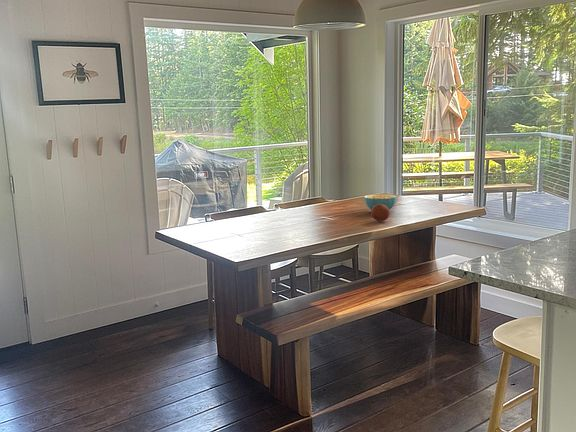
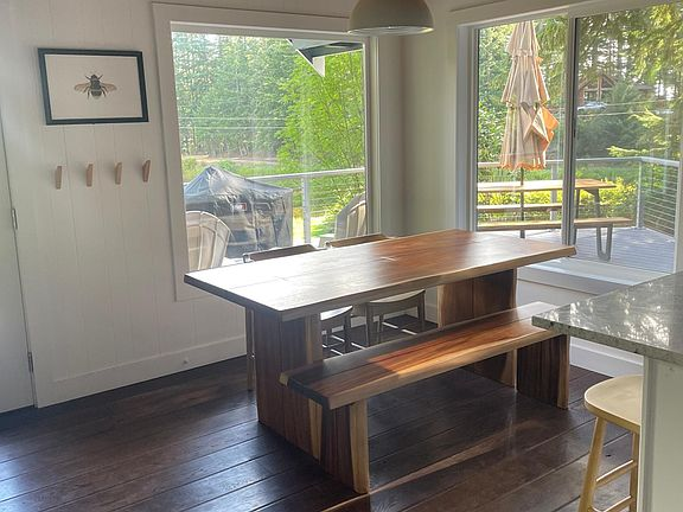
- fruit [370,204,391,222]
- cereal bowl [363,193,398,211]
